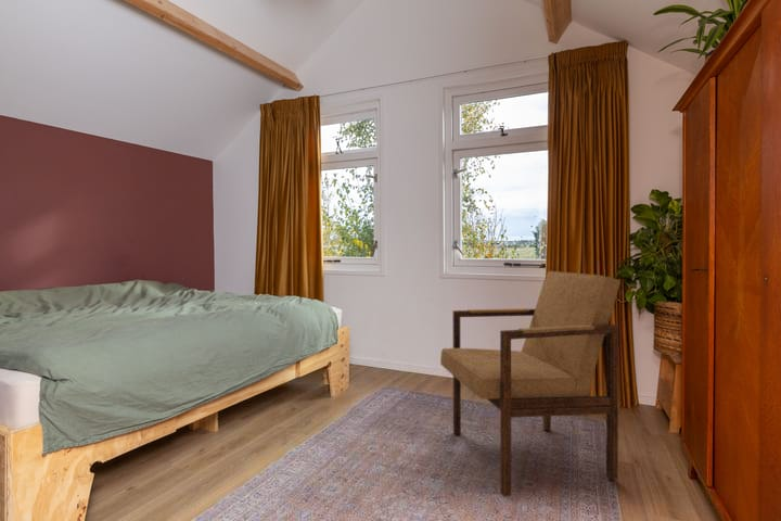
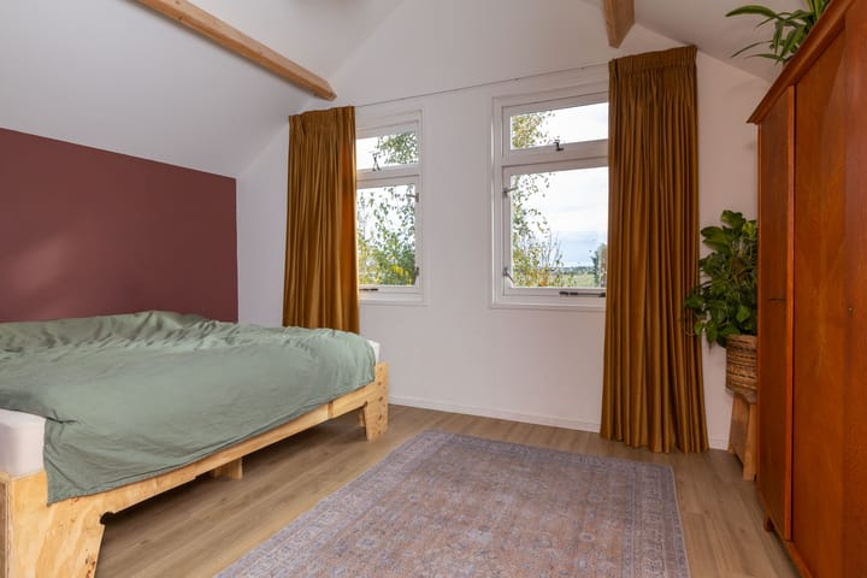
- armchair [439,270,622,497]
